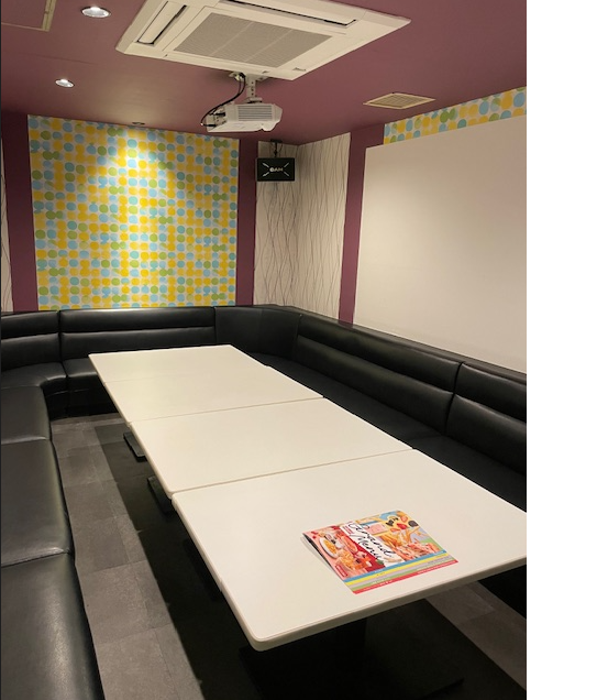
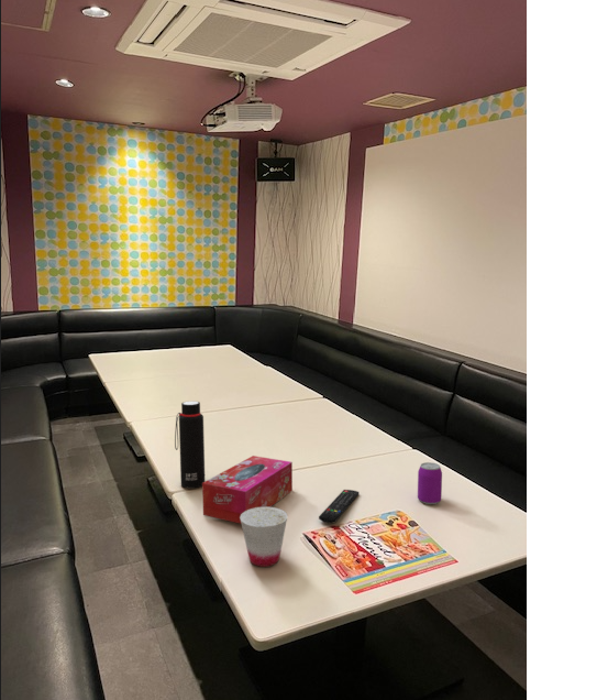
+ water bottle [174,401,206,490]
+ remote control [318,489,361,524]
+ beverage can [417,461,443,505]
+ tissue box [201,455,294,525]
+ cup [240,506,288,568]
